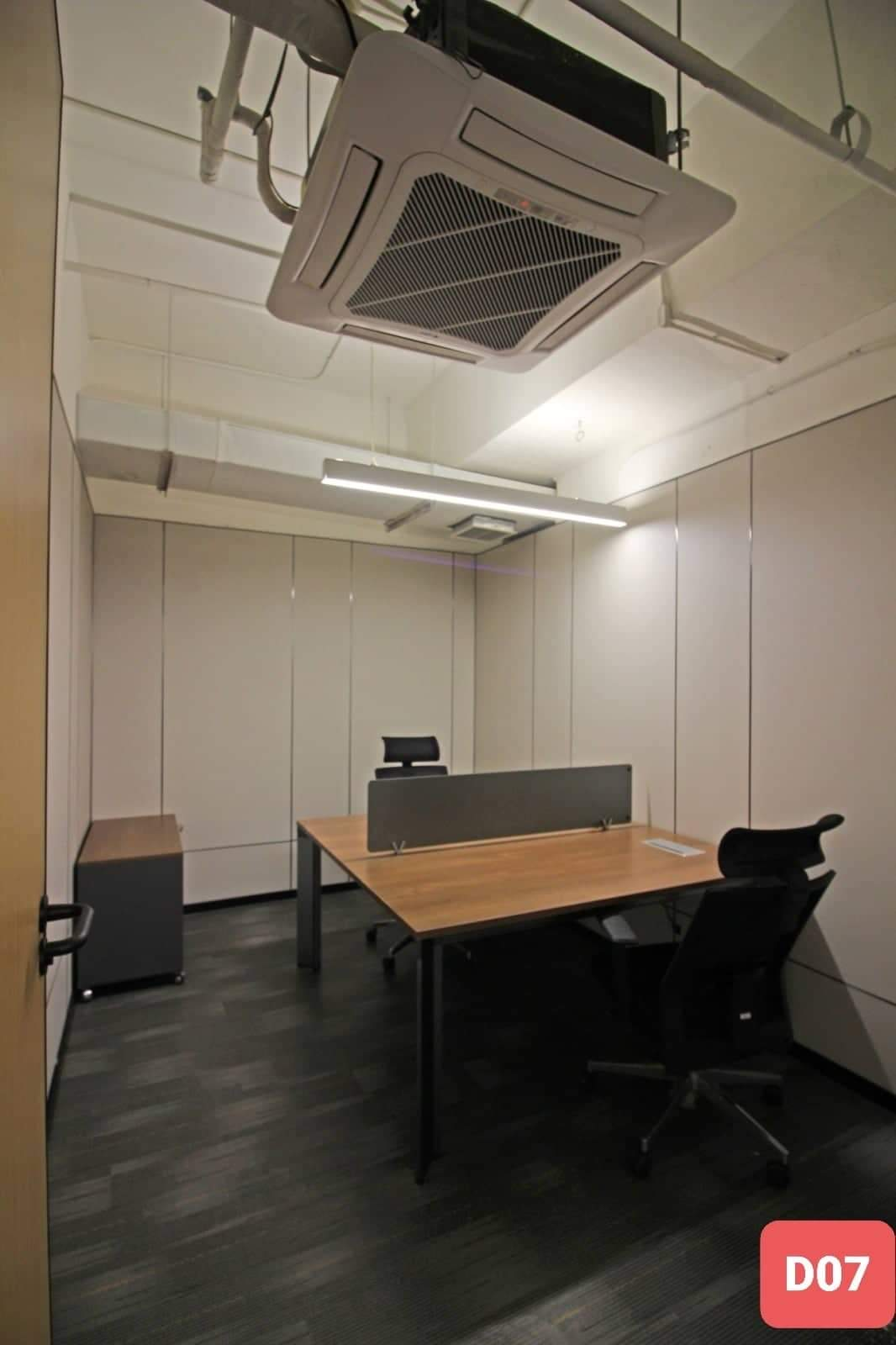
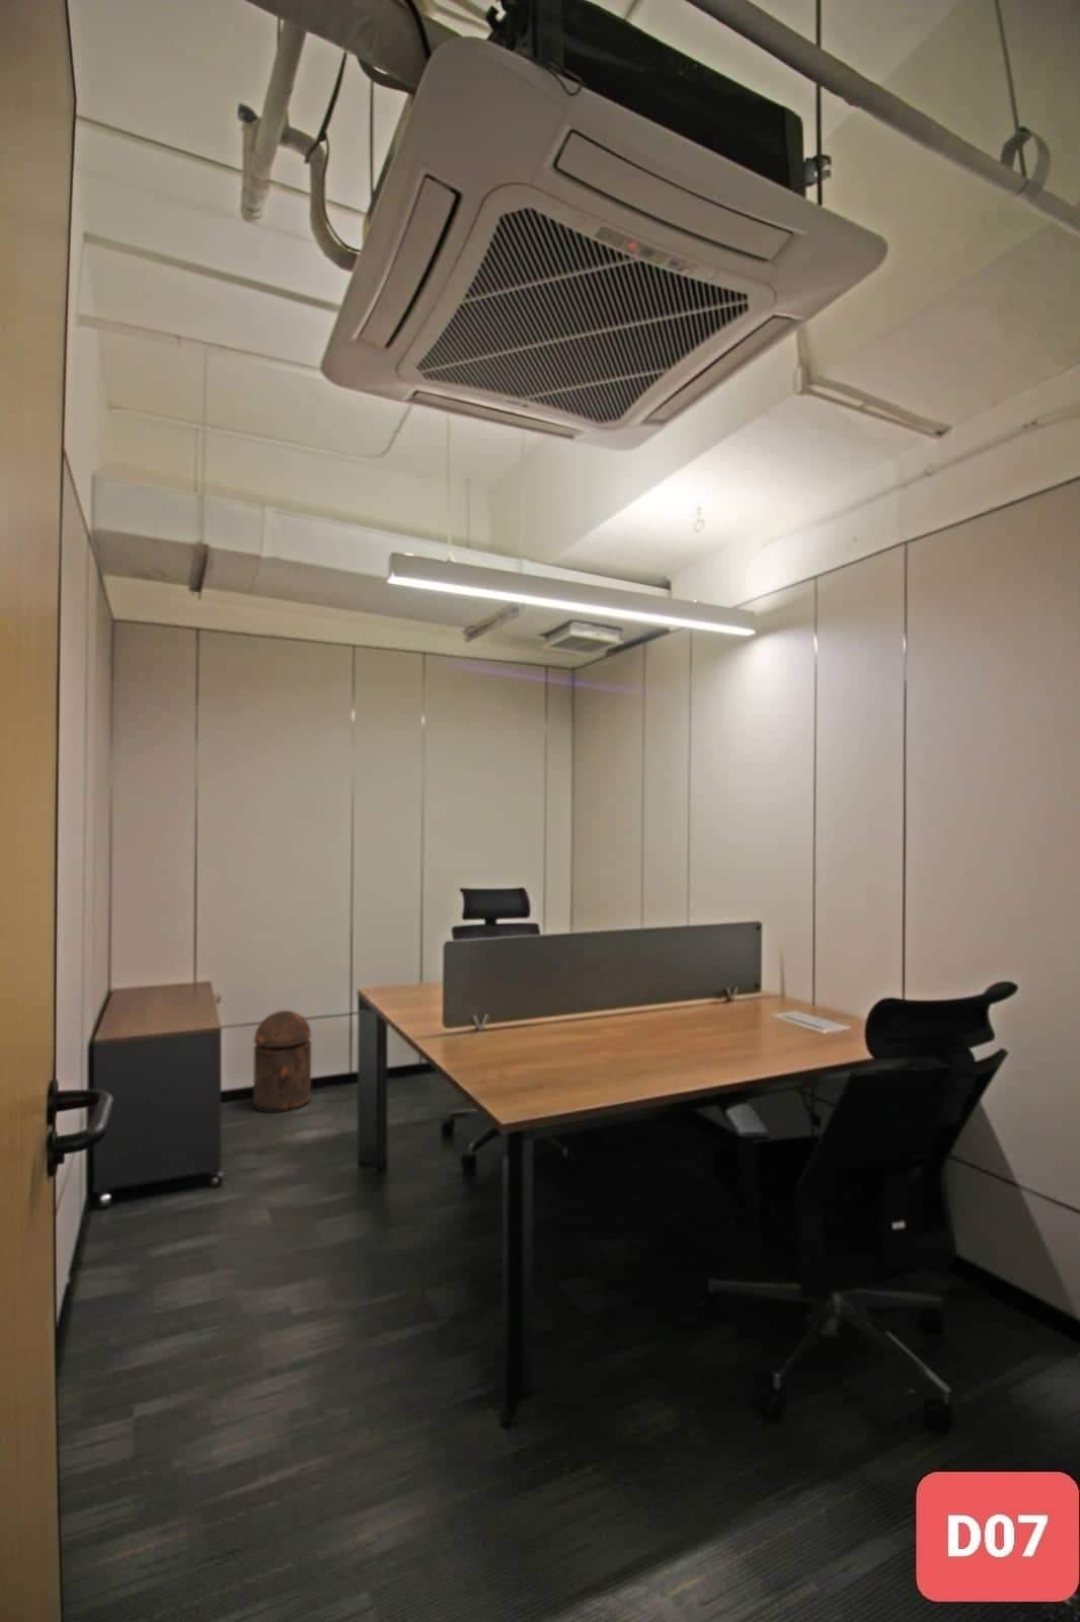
+ trash can [252,1009,312,1114]
